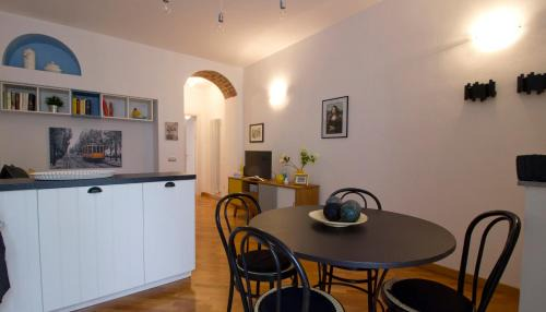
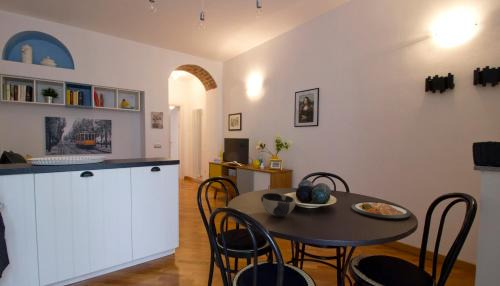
+ dish [351,201,412,220]
+ bowl [260,192,297,218]
